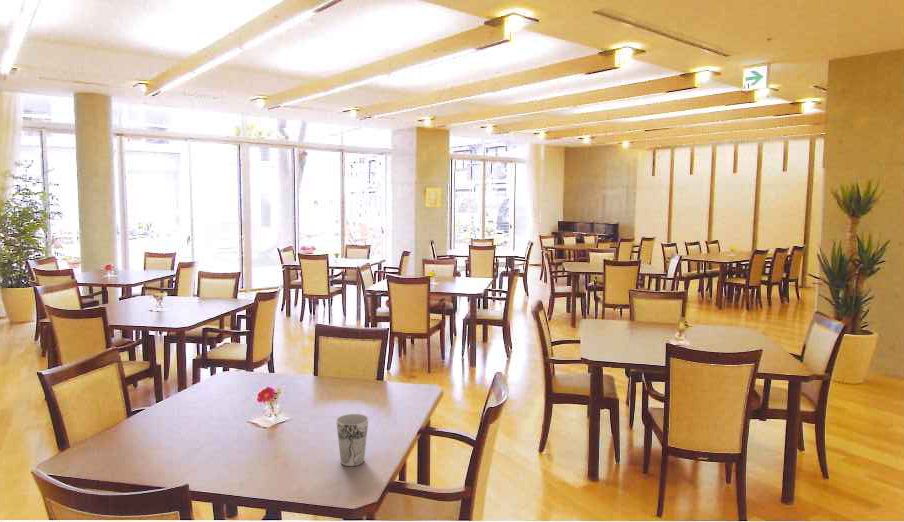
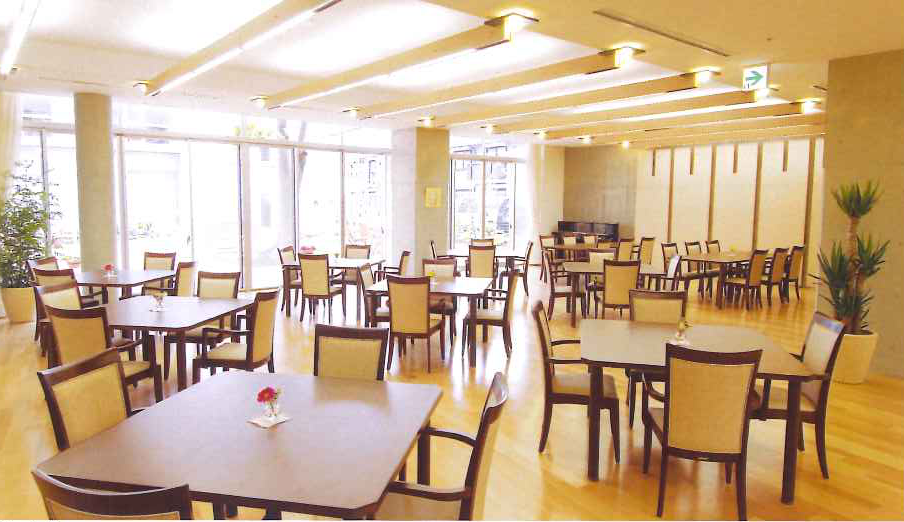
- cup [335,413,369,467]
